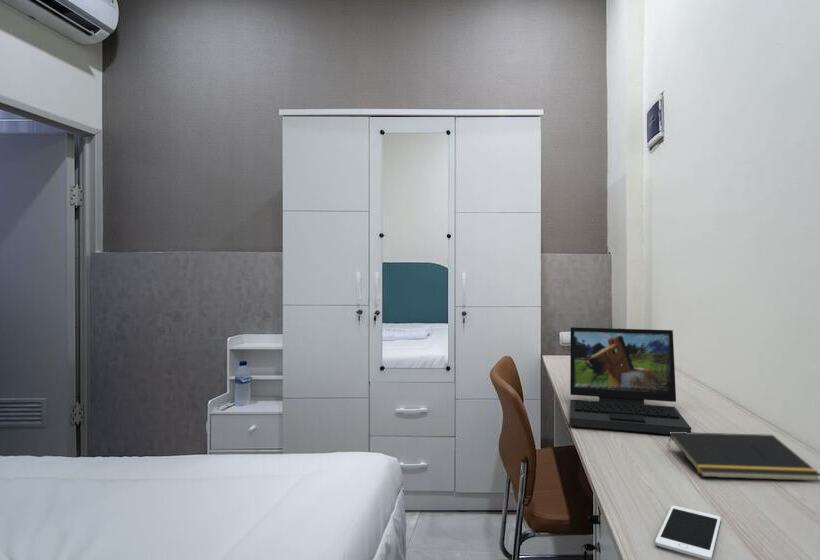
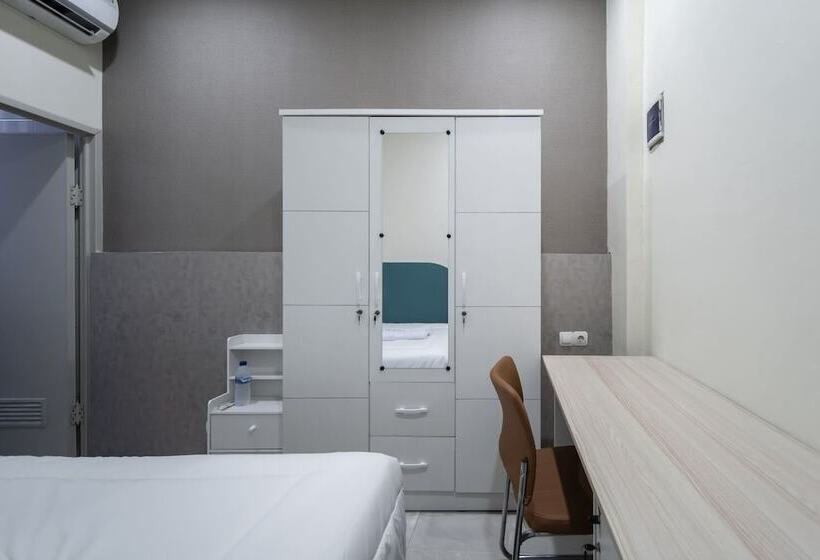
- notepad [666,432,820,482]
- cell phone [654,505,722,560]
- laptop [569,326,692,435]
